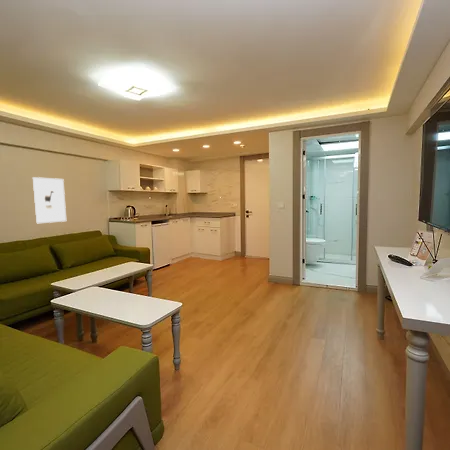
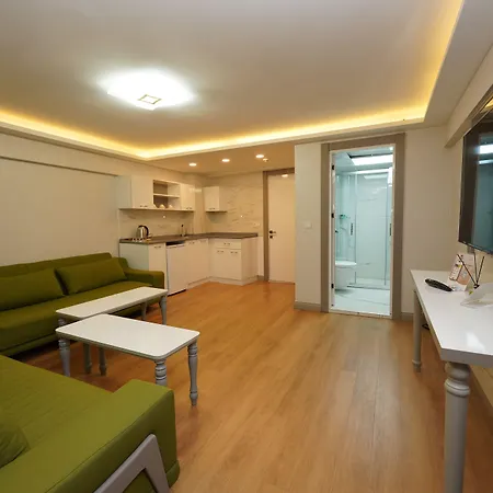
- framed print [31,176,67,224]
